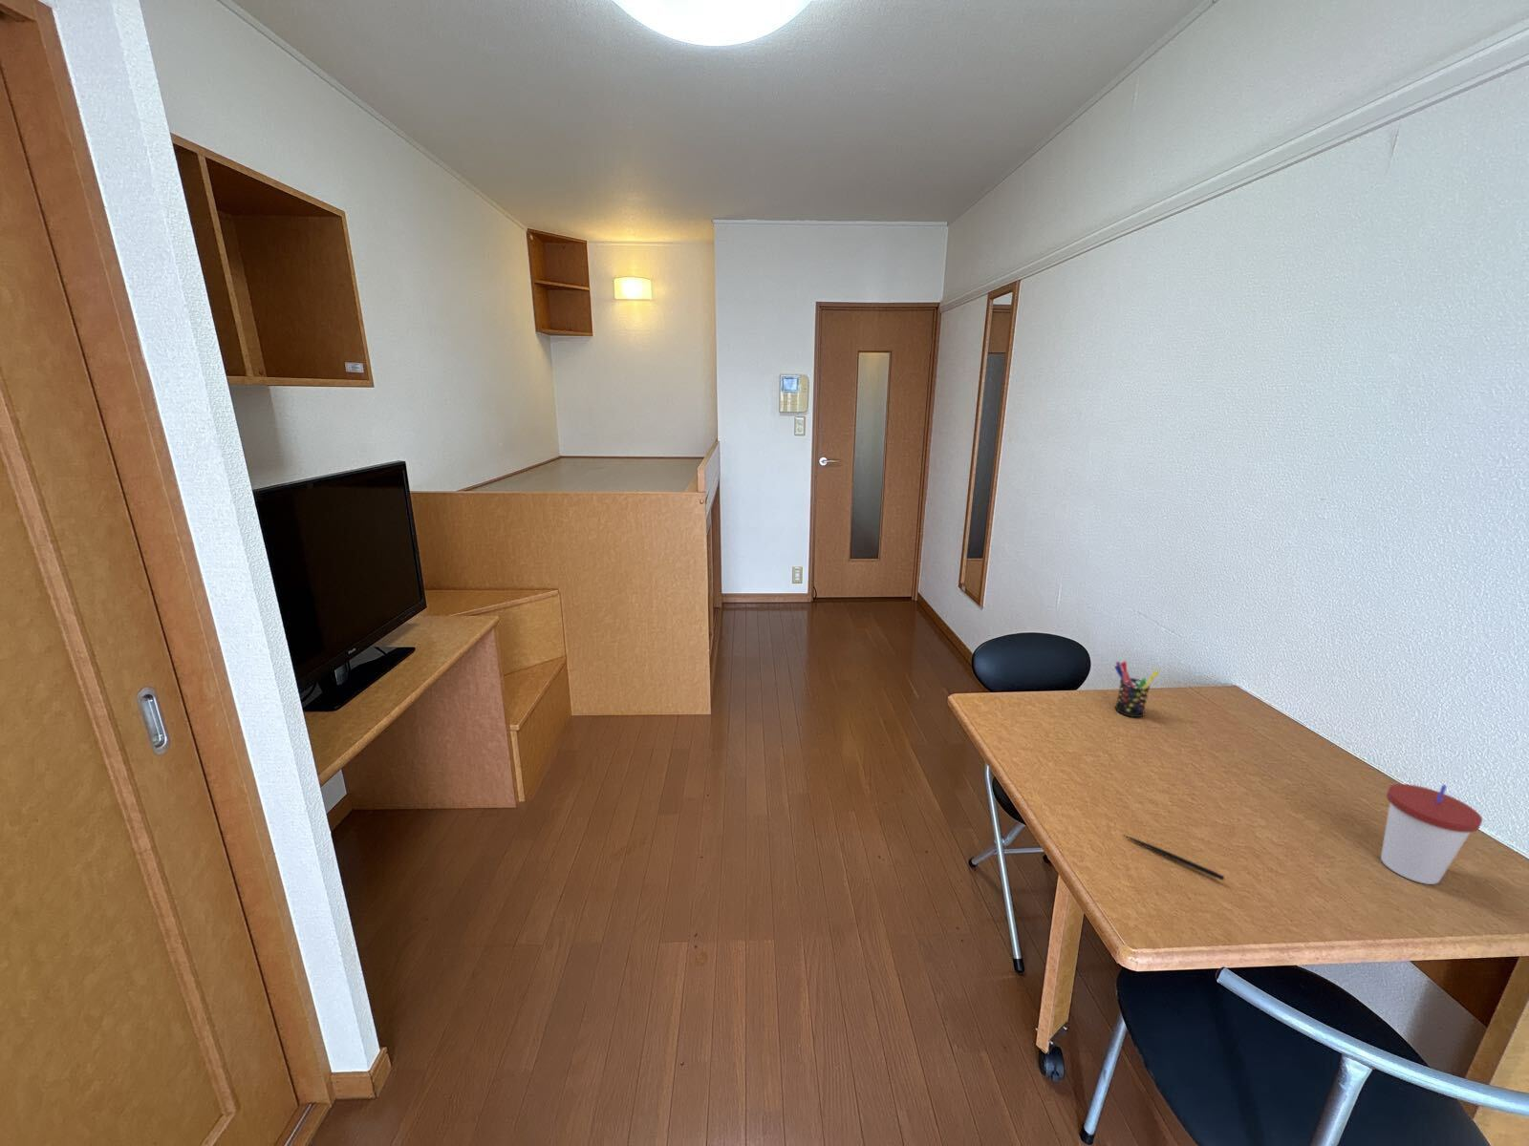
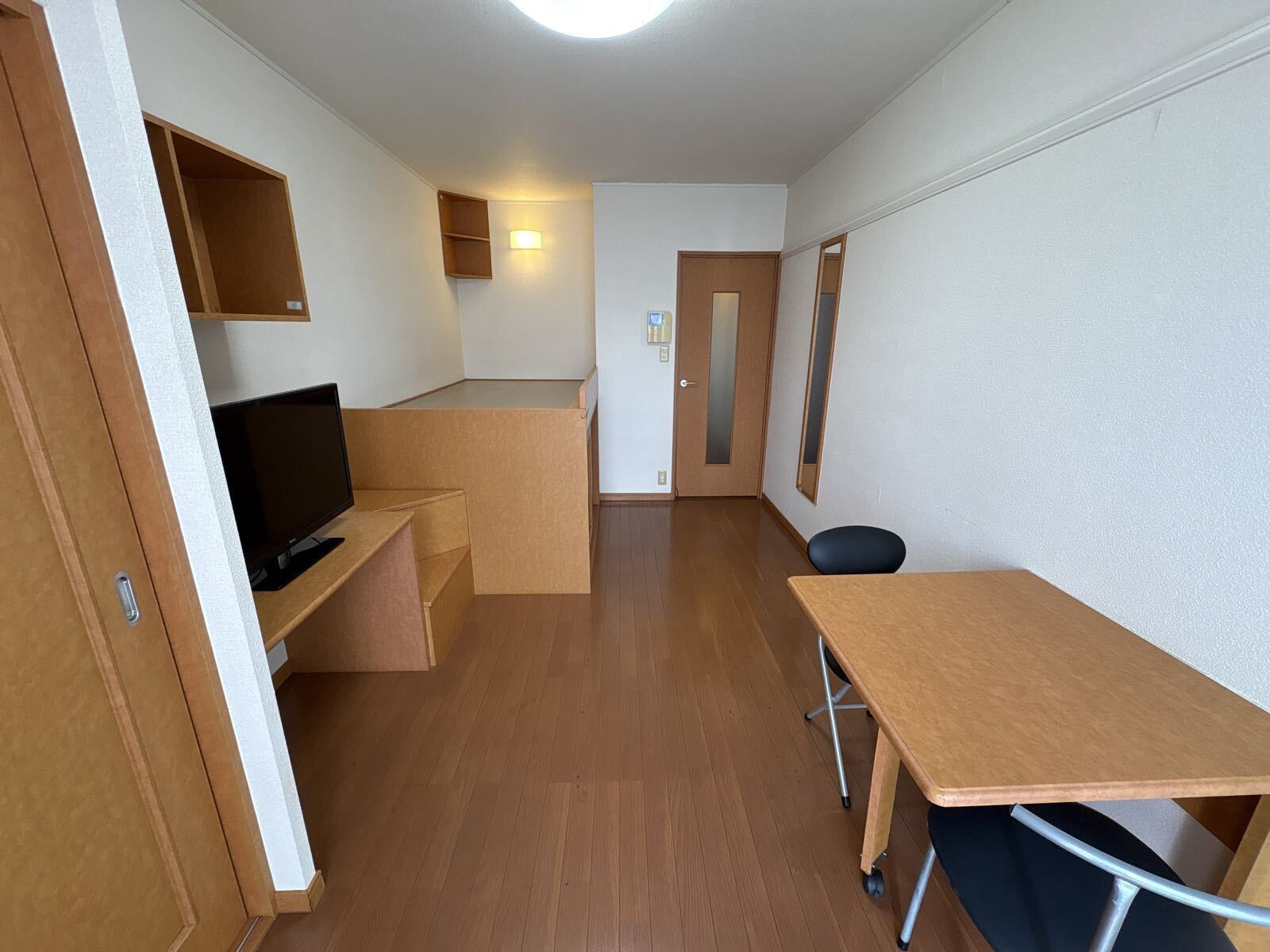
- pen holder [1114,661,1161,719]
- pen [1123,834,1226,881]
- cup [1380,784,1483,885]
